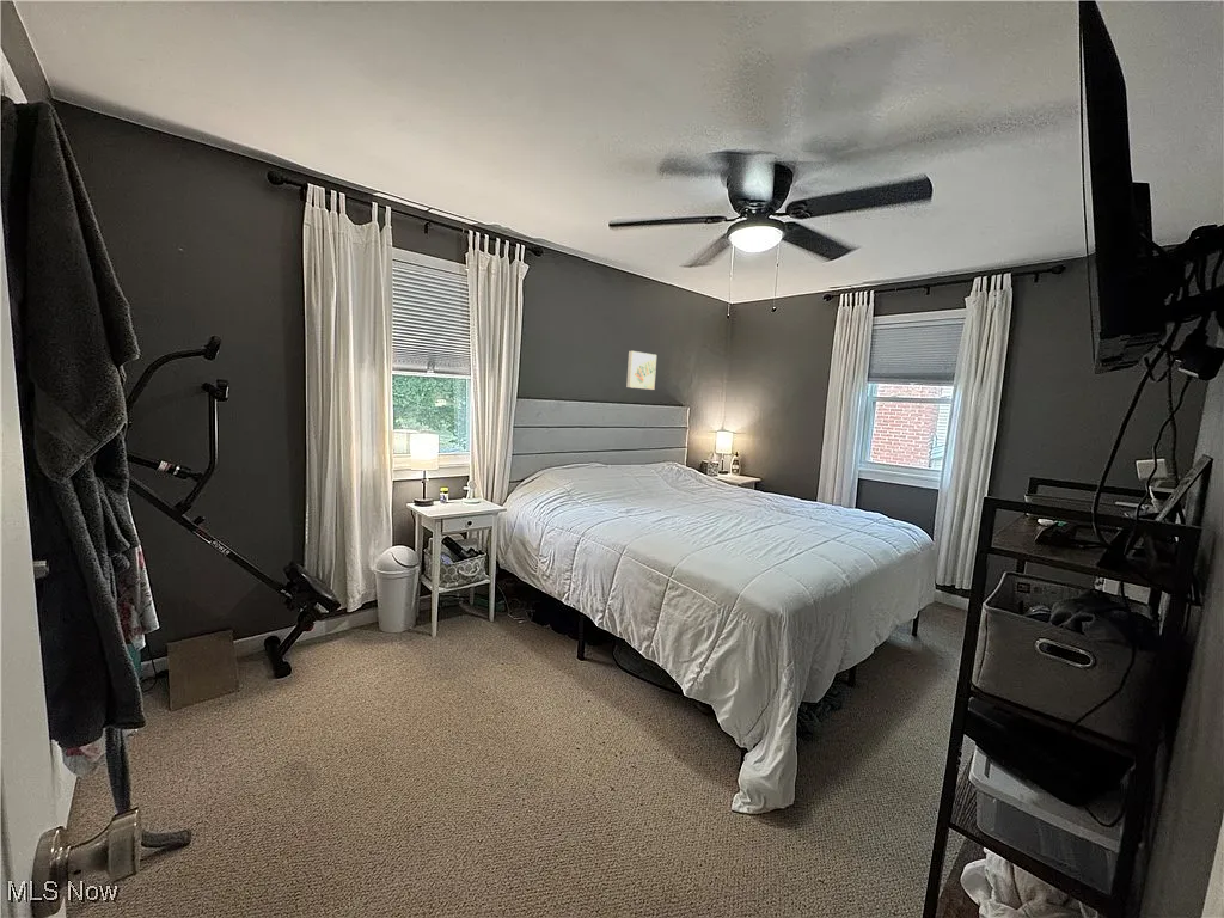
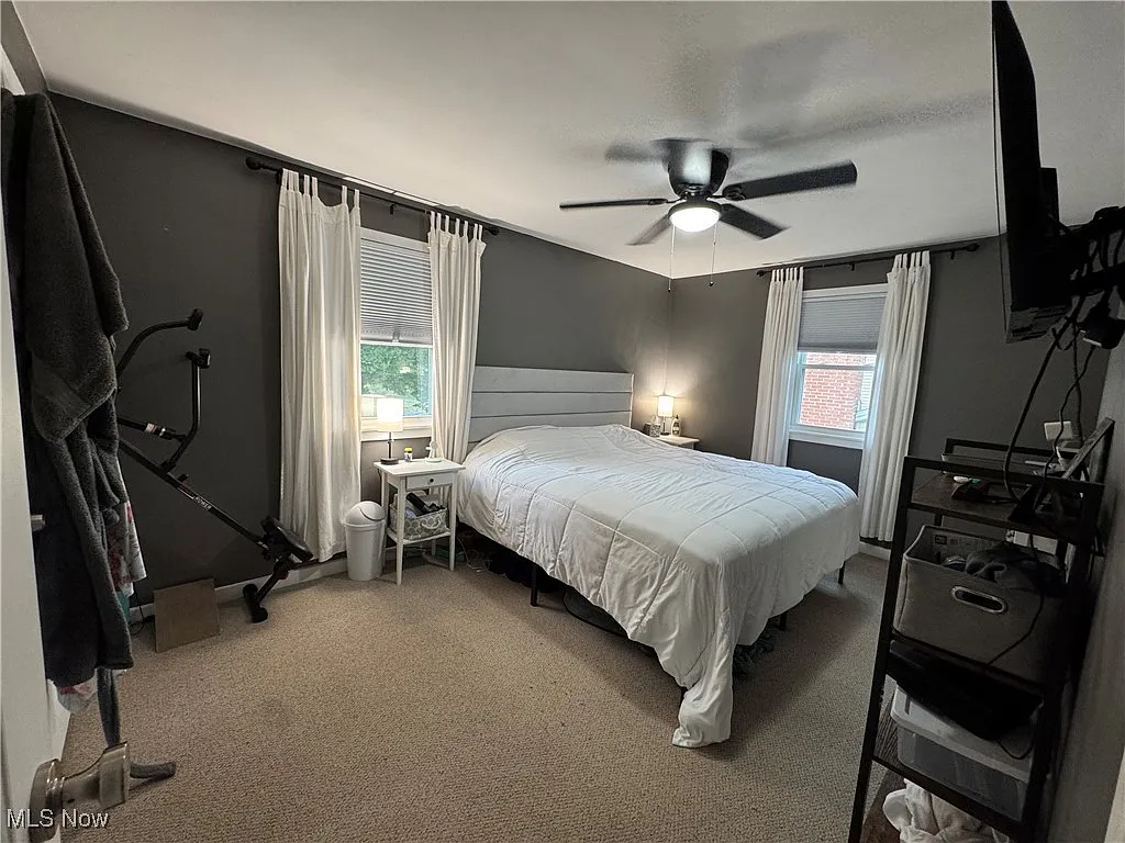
- wall art [625,350,657,391]
